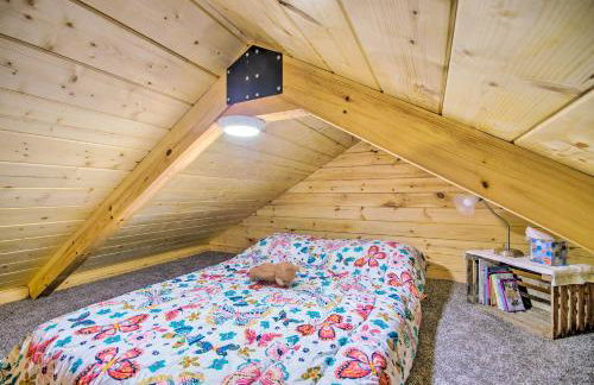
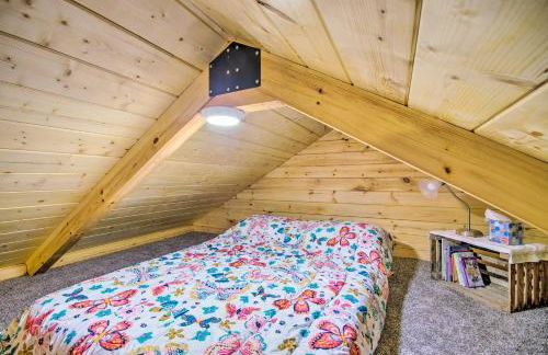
- teddy bear [248,260,301,289]
